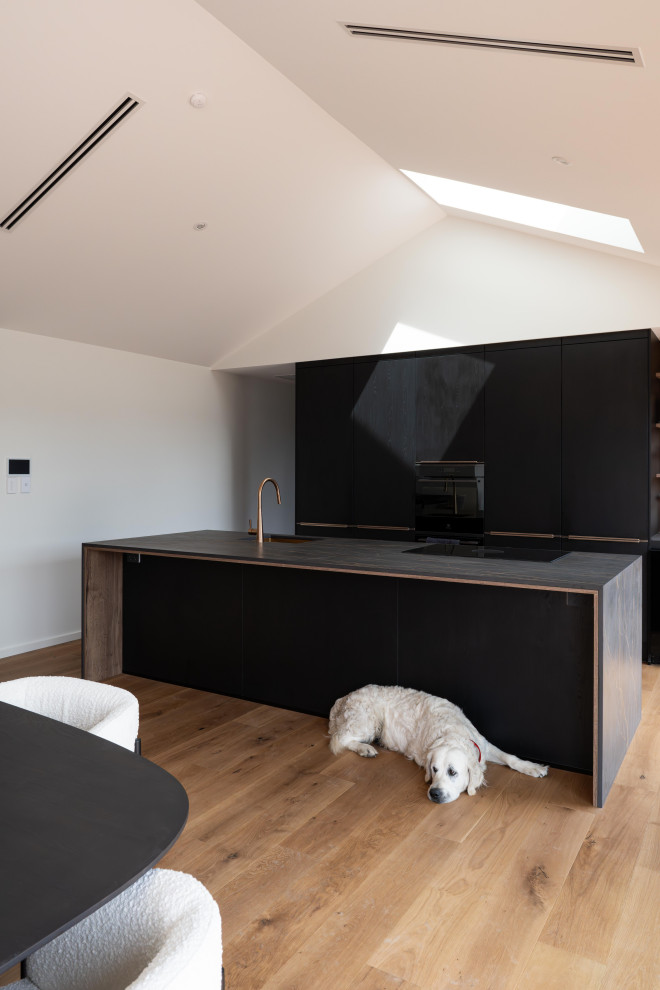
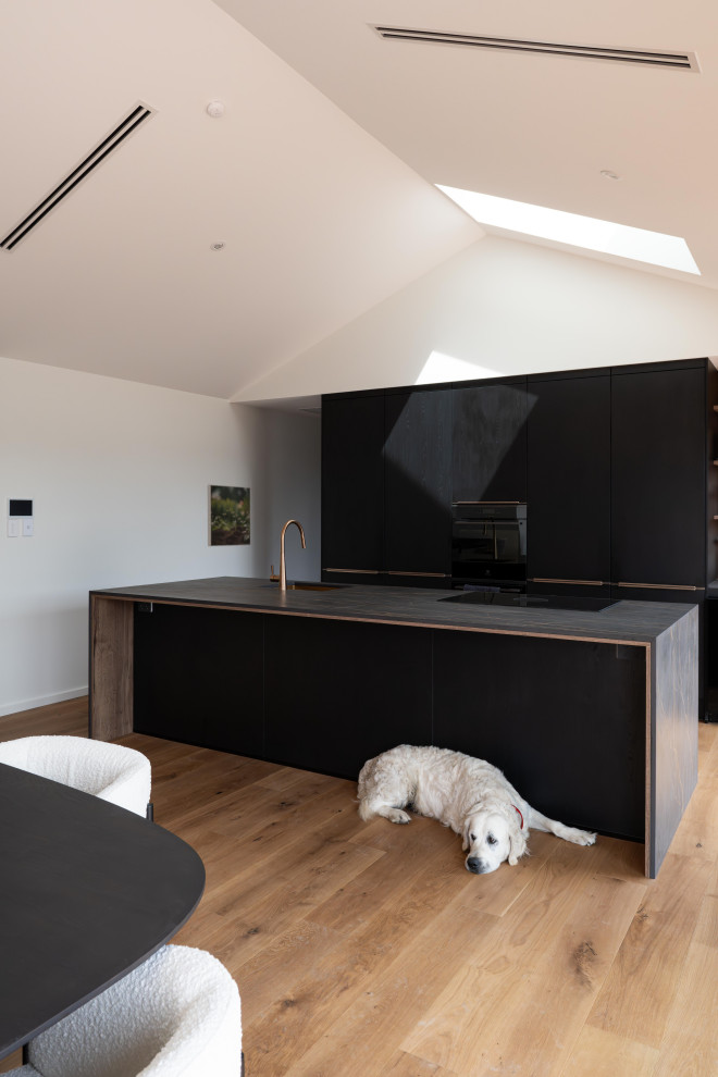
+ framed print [207,484,251,547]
